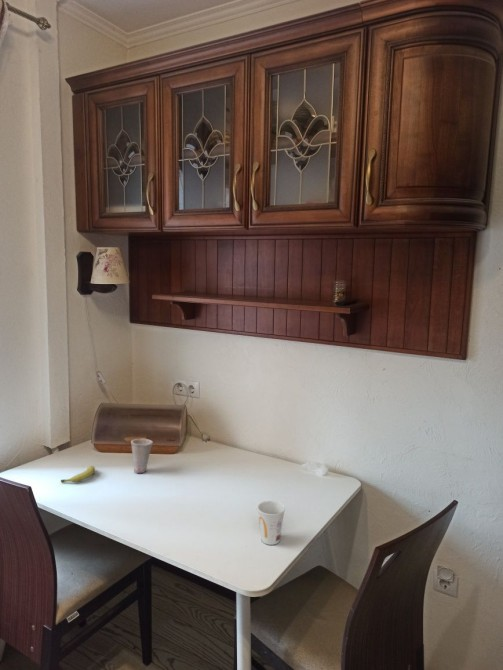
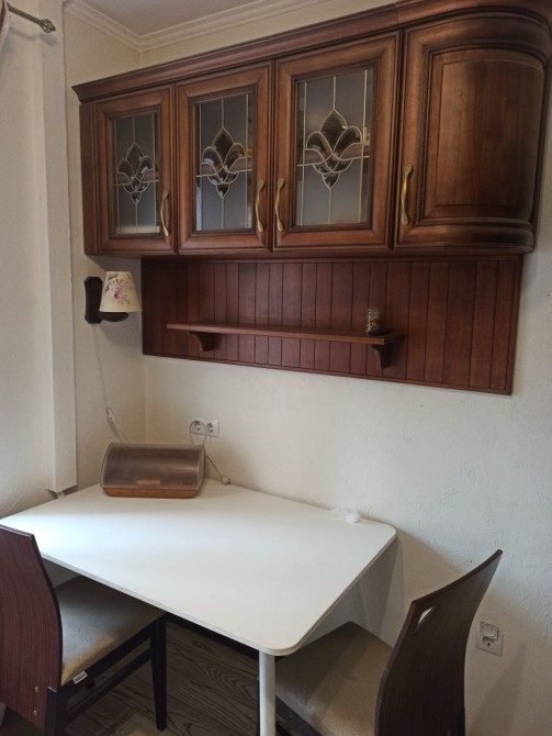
- fruit [60,465,96,484]
- cup [130,438,154,474]
- cup [257,500,286,546]
